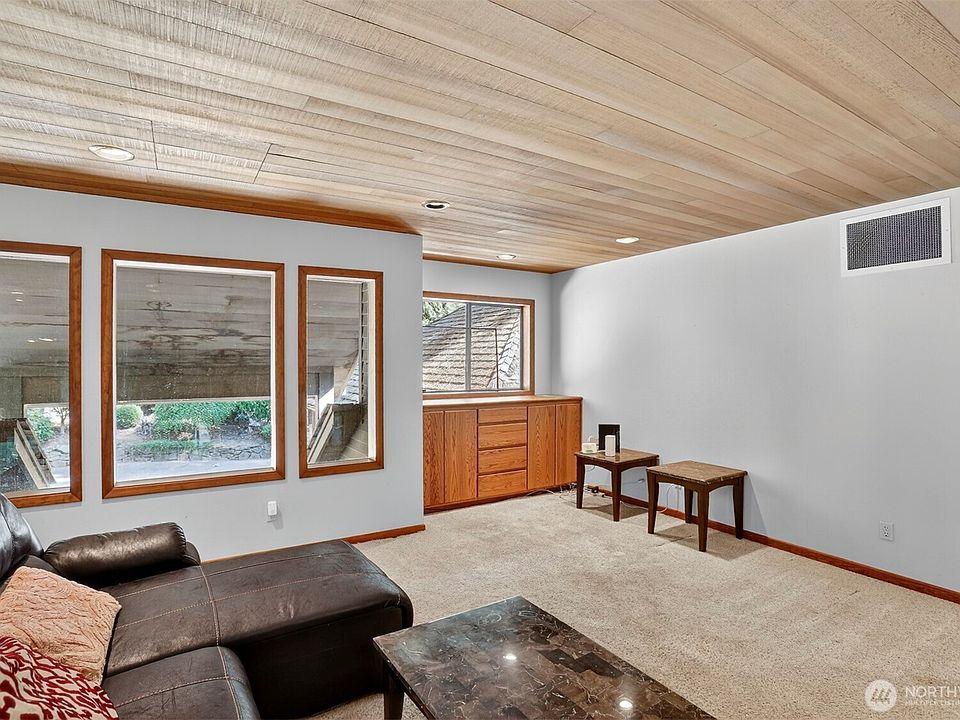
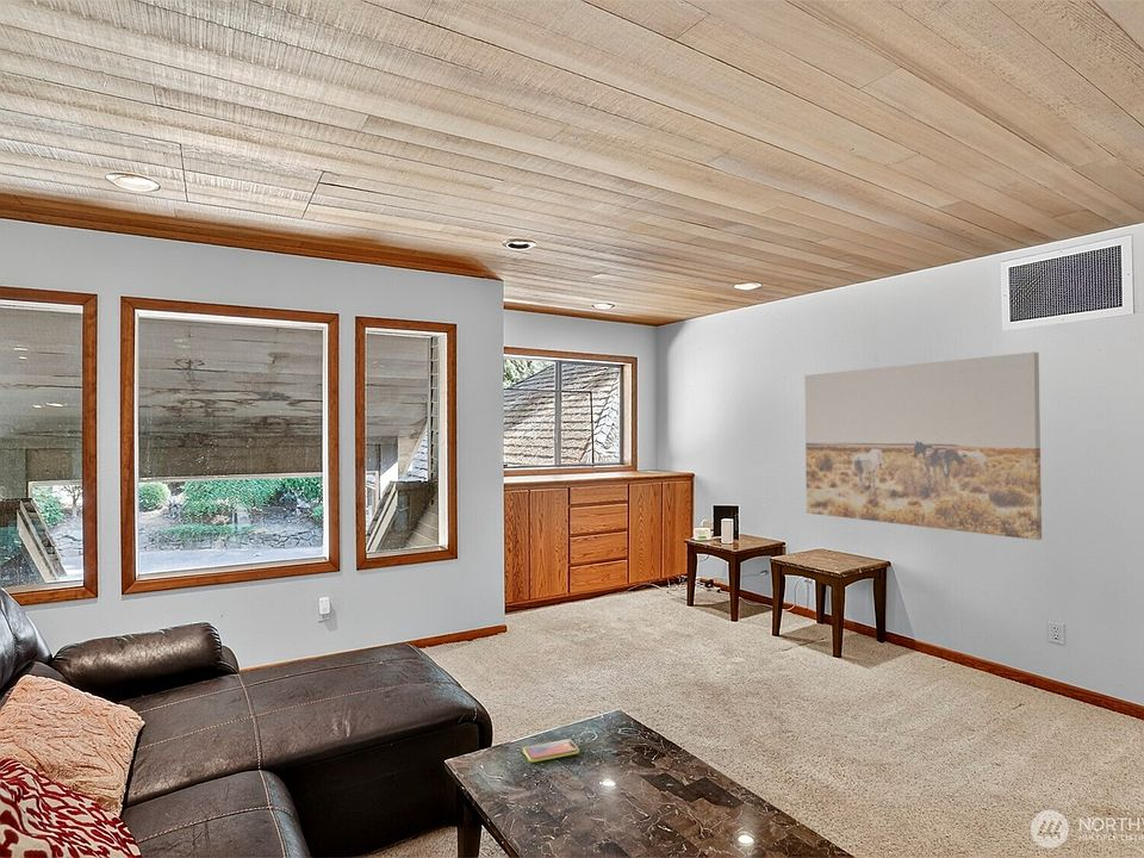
+ smartphone [522,738,580,763]
+ wall art [803,352,1043,541]
